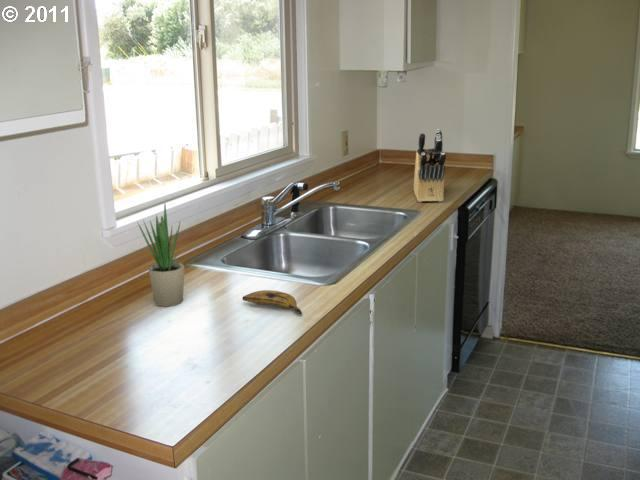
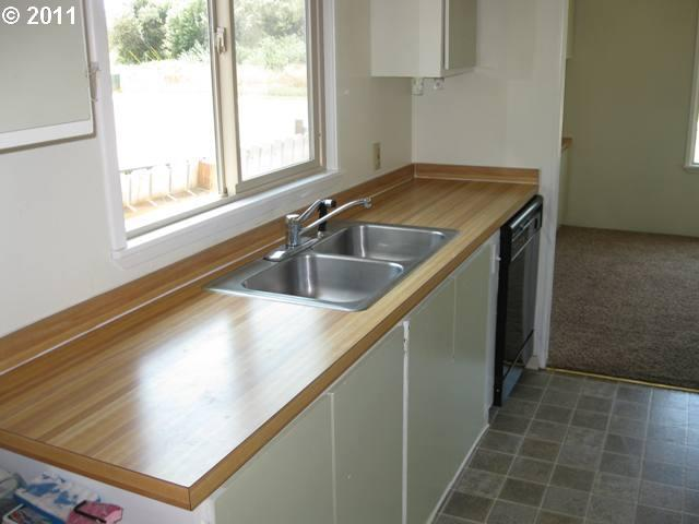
- knife block [413,128,447,203]
- banana [241,289,303,315]
- potted plant [137,203,185,308]
